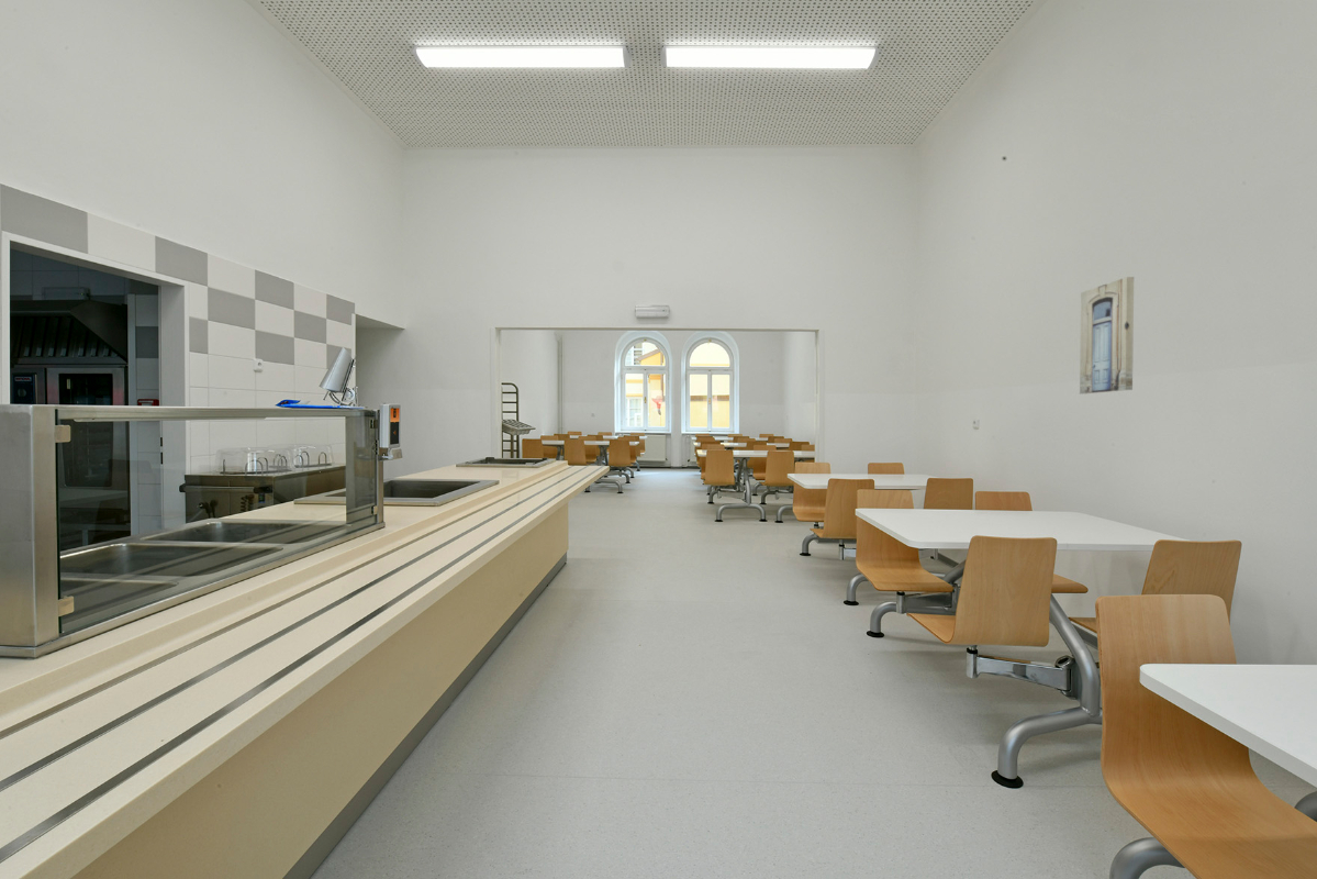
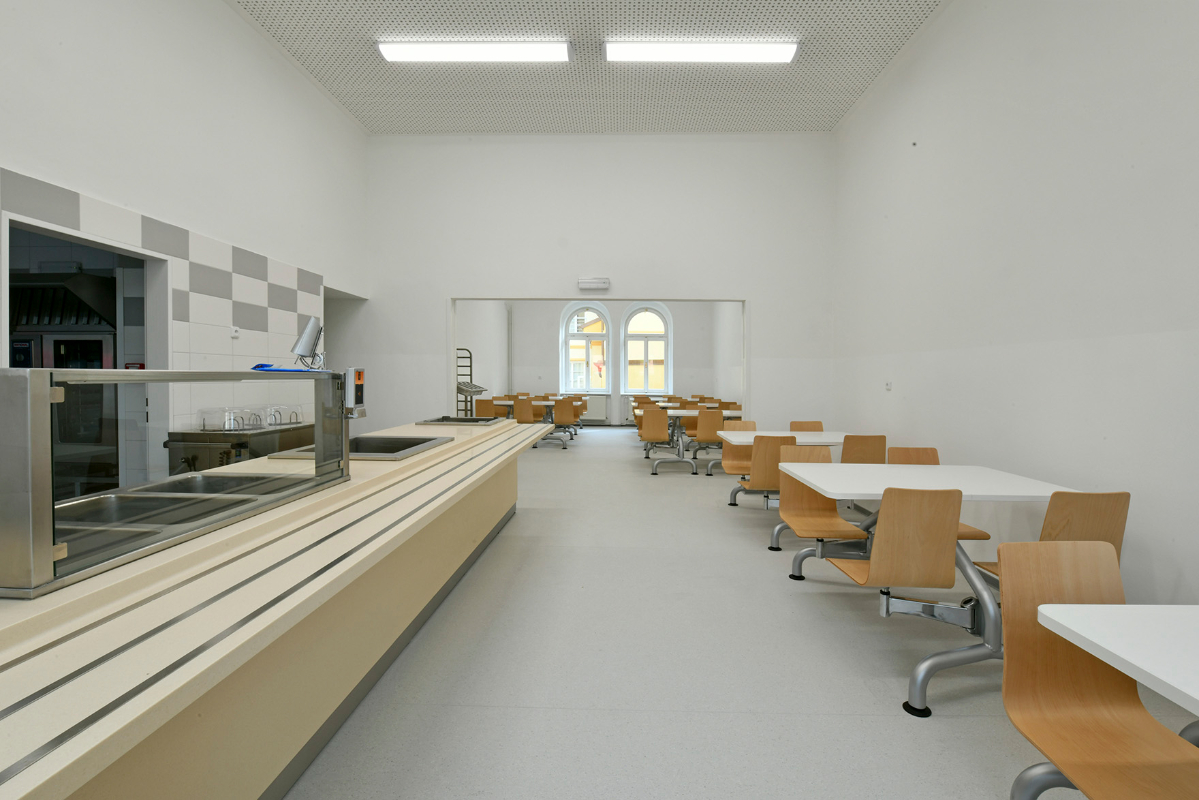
- wall art [1079,276,1135,394]
